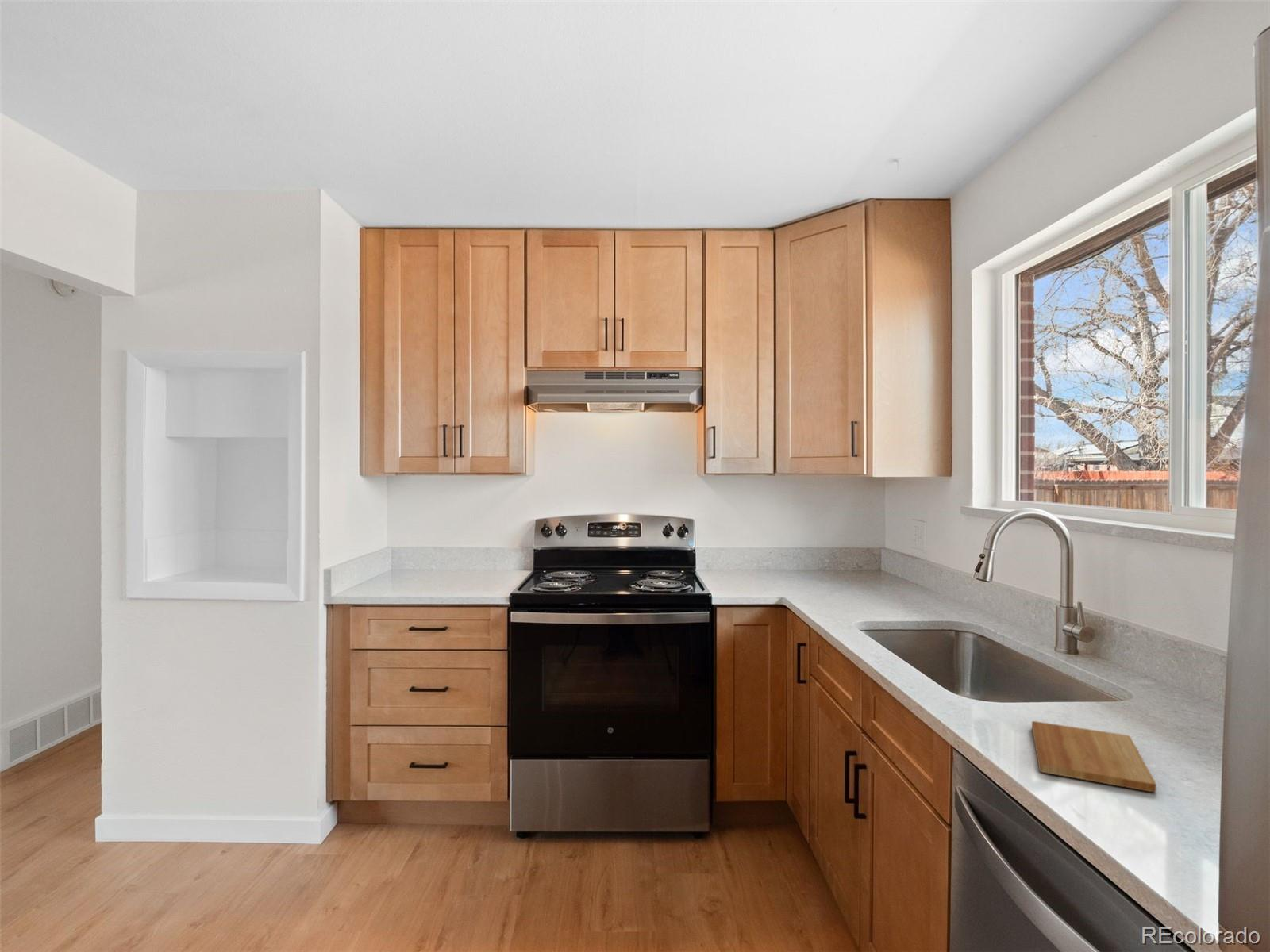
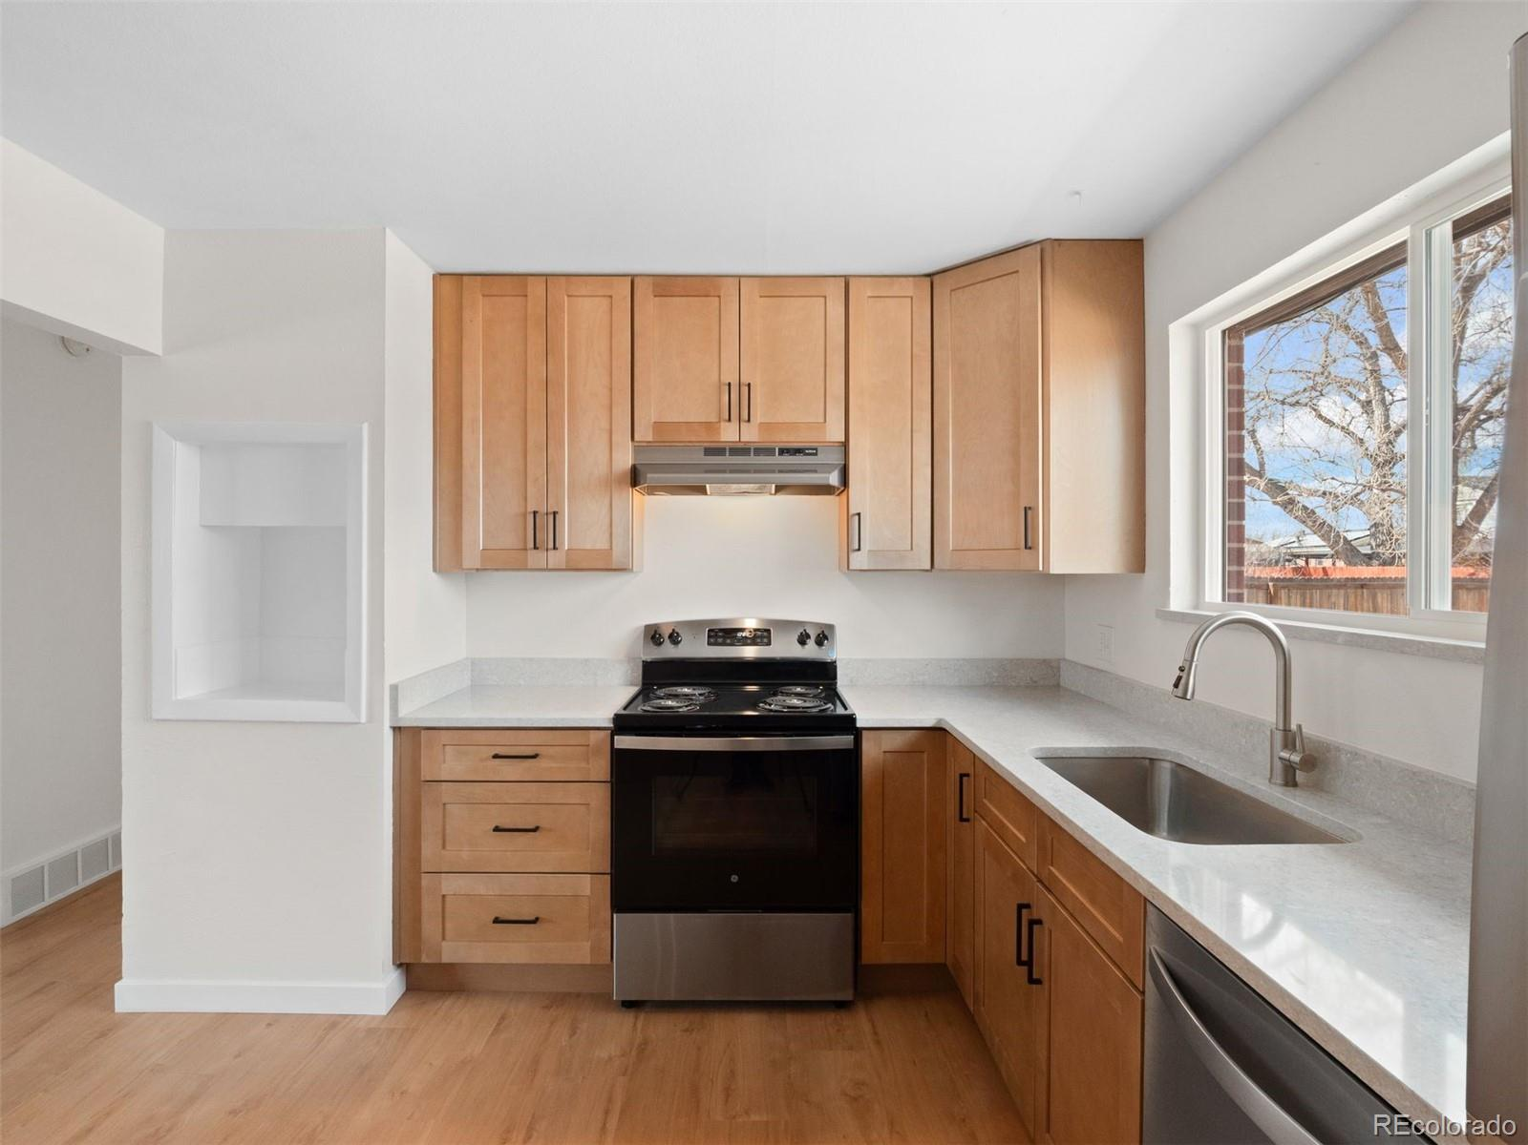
- cutting board [1031,720,1157,793]
